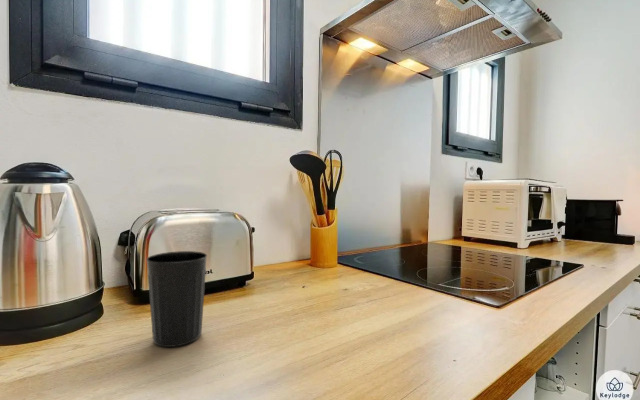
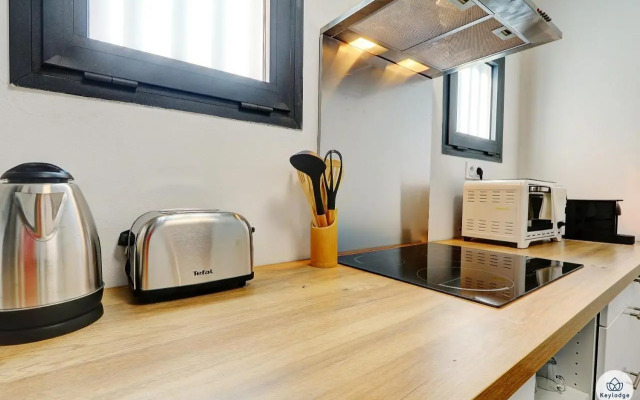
- cup [145,250,208,348]
